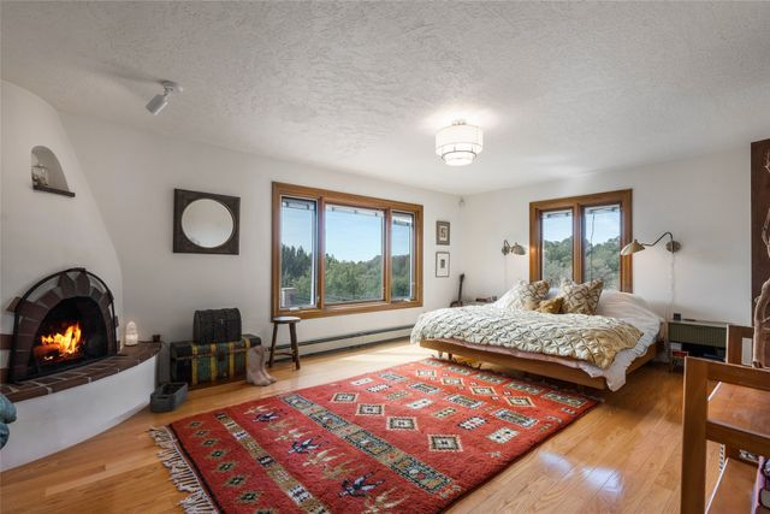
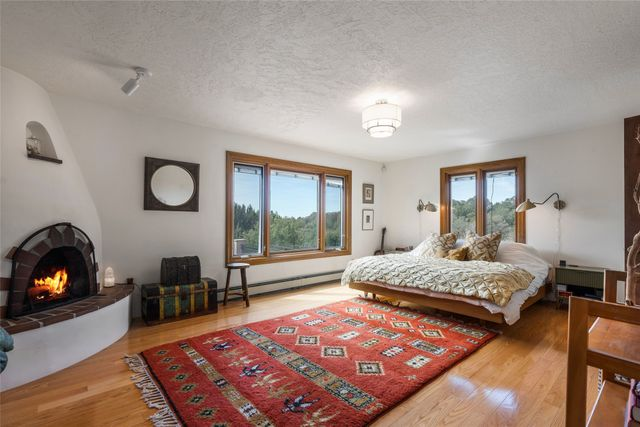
- boots [245,343,278,386]
- storage bin [149,382,189,413]
